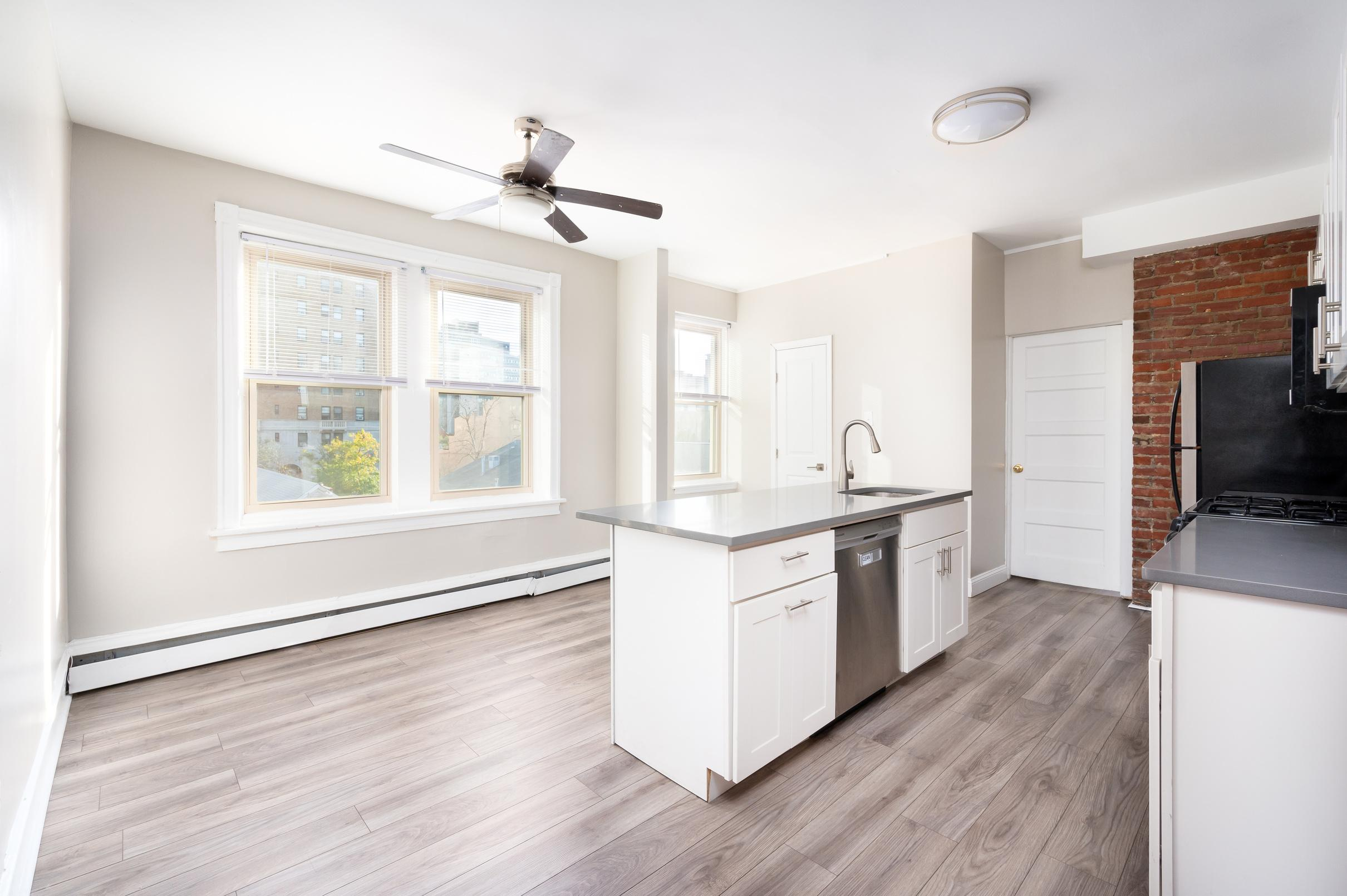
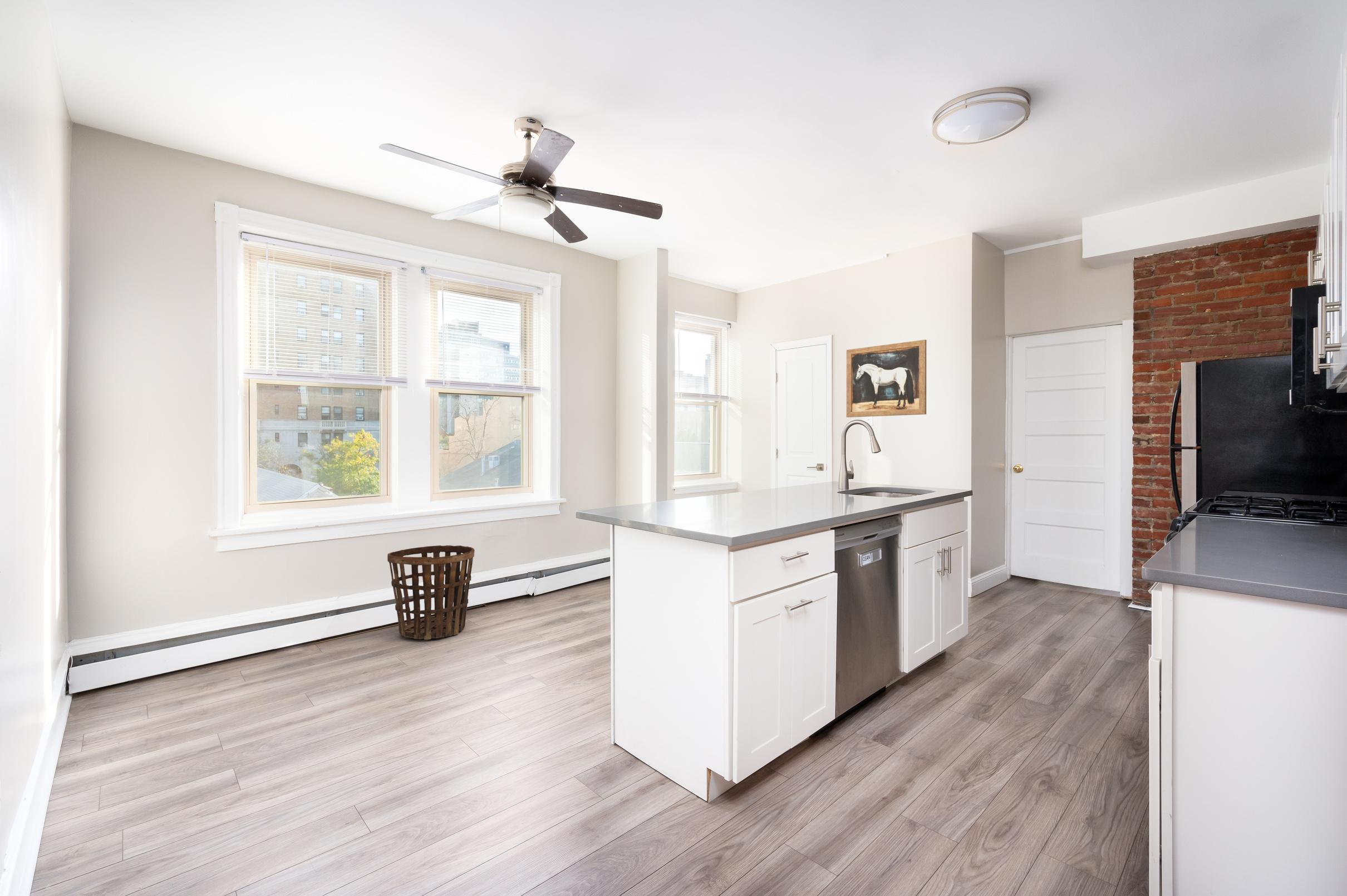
+ wall art [845,339,927,418]
+ basket [387,545,475,640]
